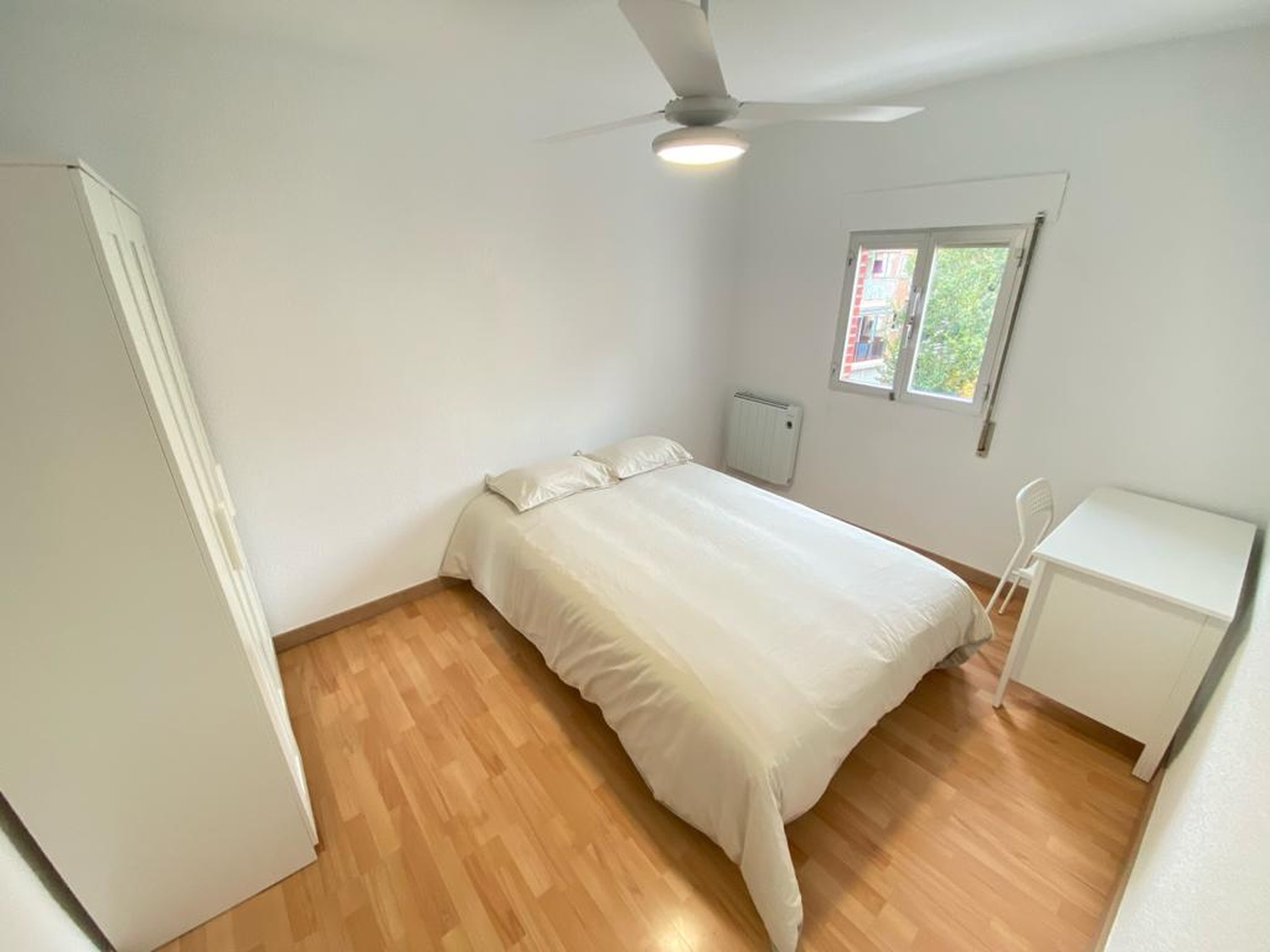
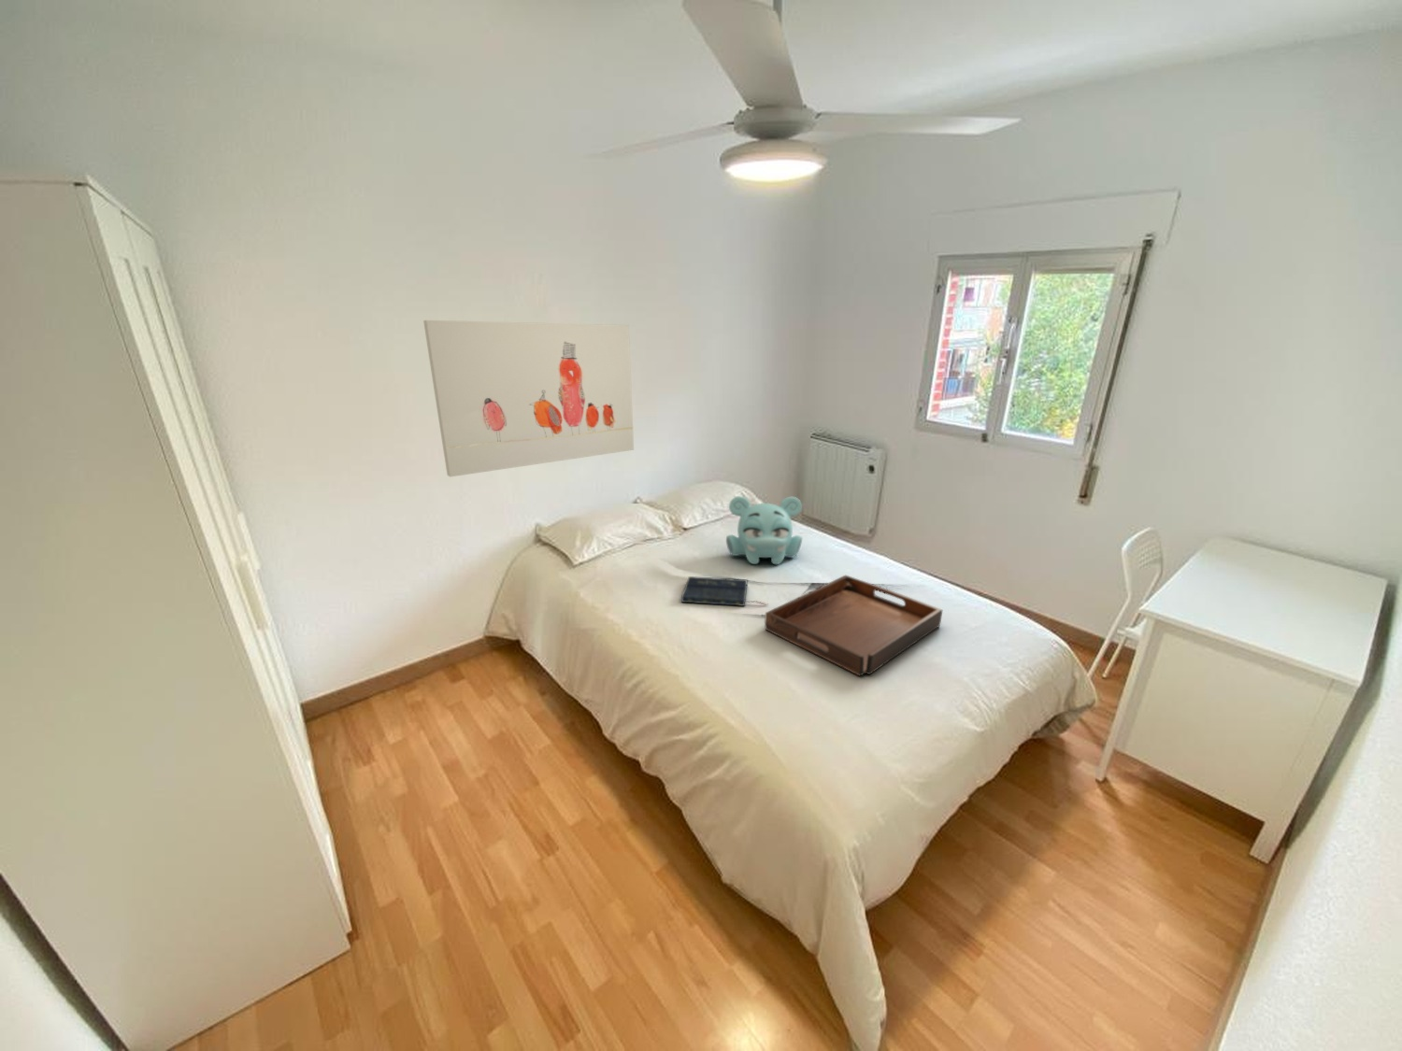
+ wall art [423,319,635,477]
+ serving tray [764,574,943,677]
+ teddy bear [725,495,803,565]
+ book [680,575,768,607]
